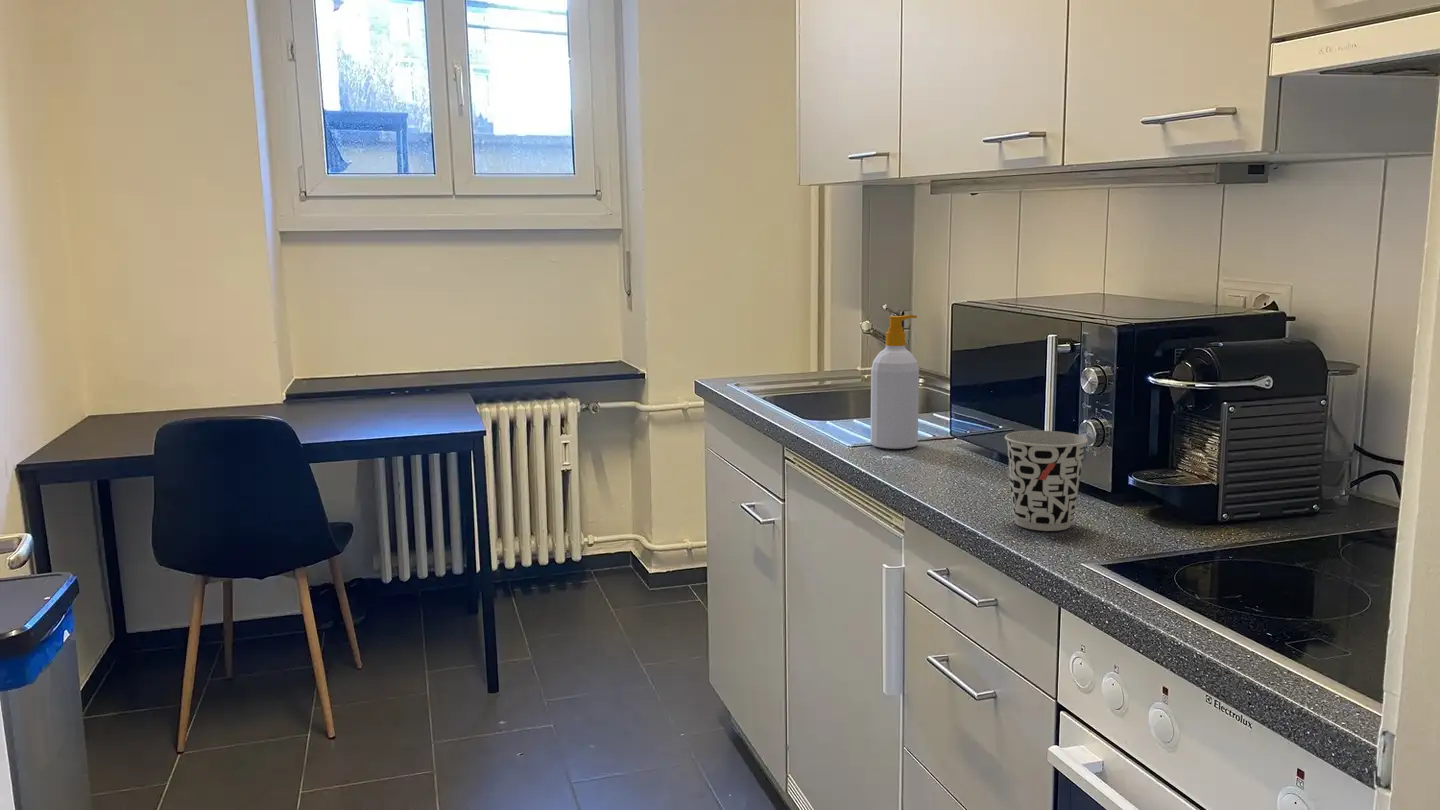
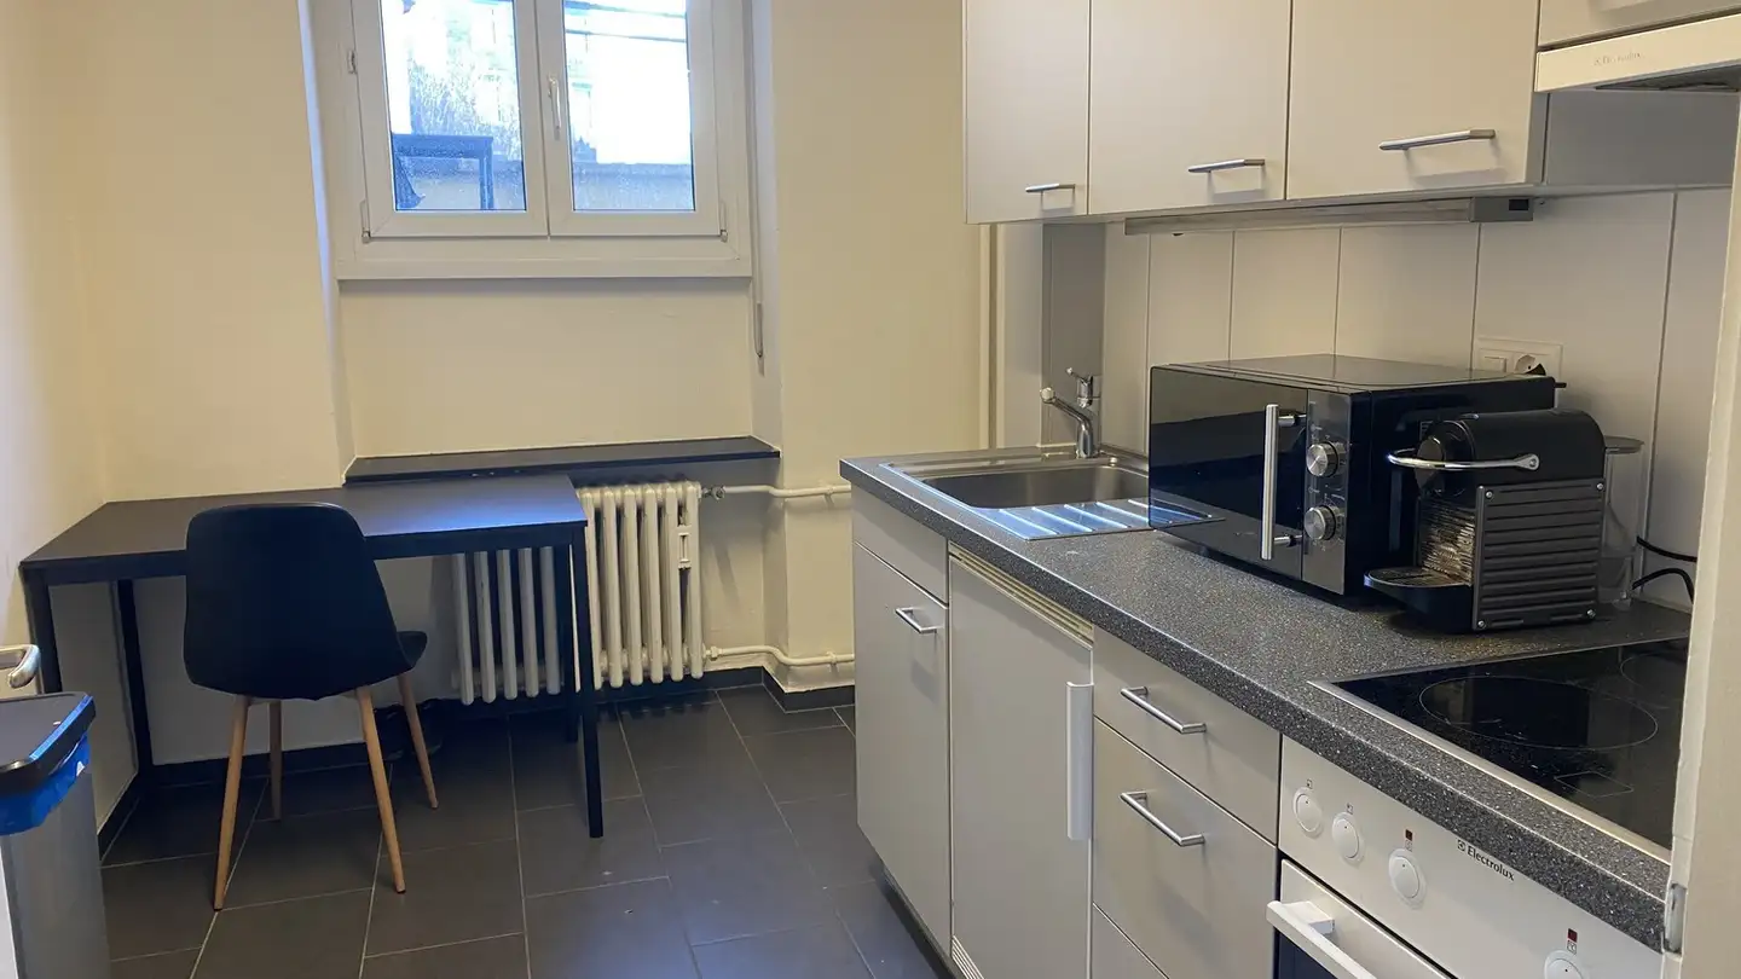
- soap bottle [869,314,920,450]
- cup [1004,430,1088,532]
